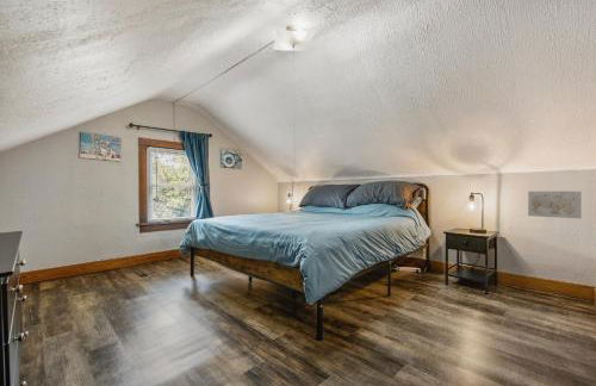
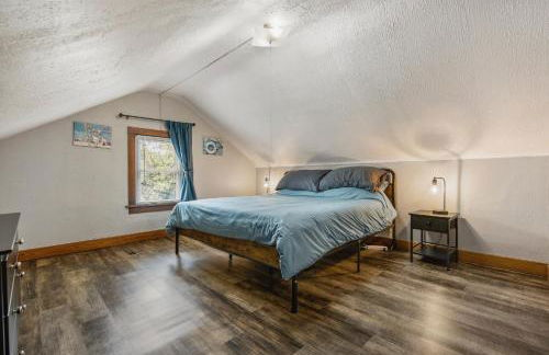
- wall art [527,191,583,219]
